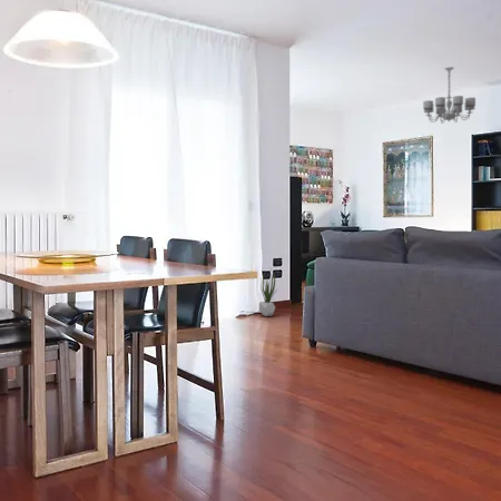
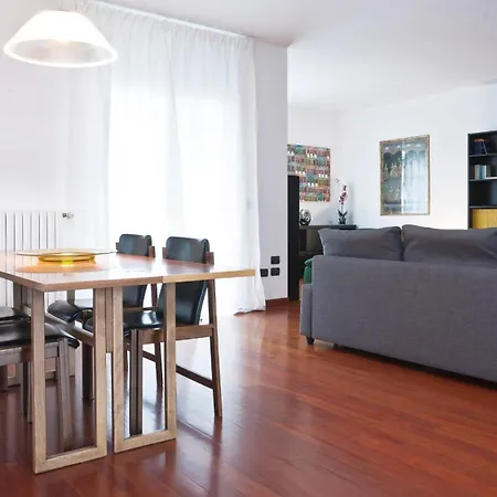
- chandelier [422,66,477,124]
- potted plant [258,273,278,317]
